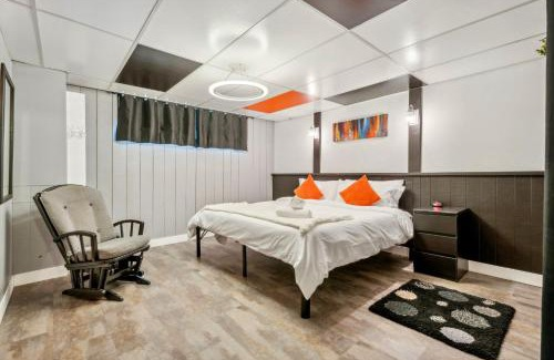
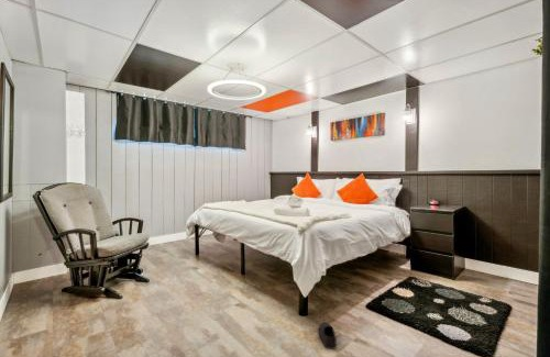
+ shoe [318,321,338,350]
